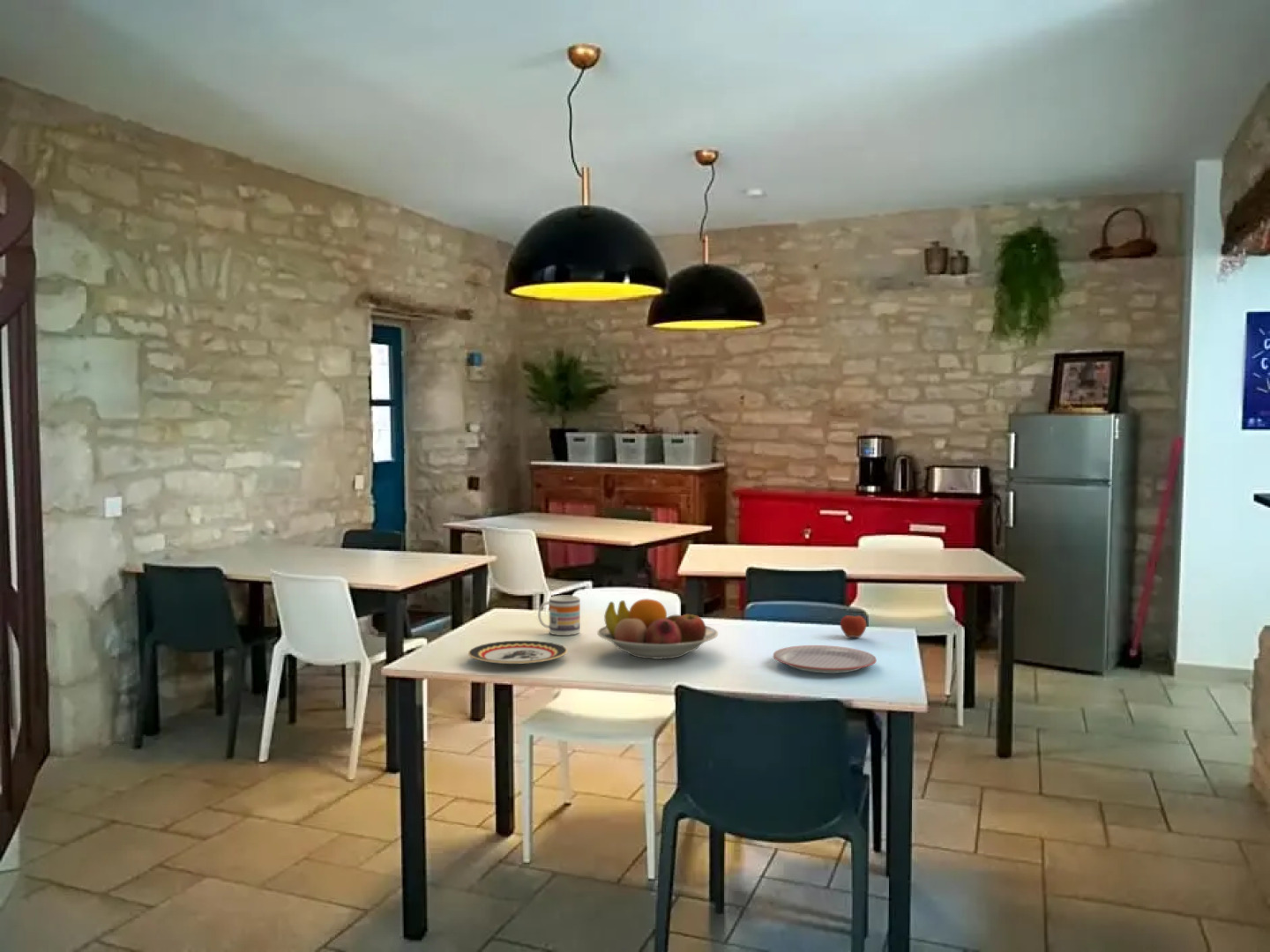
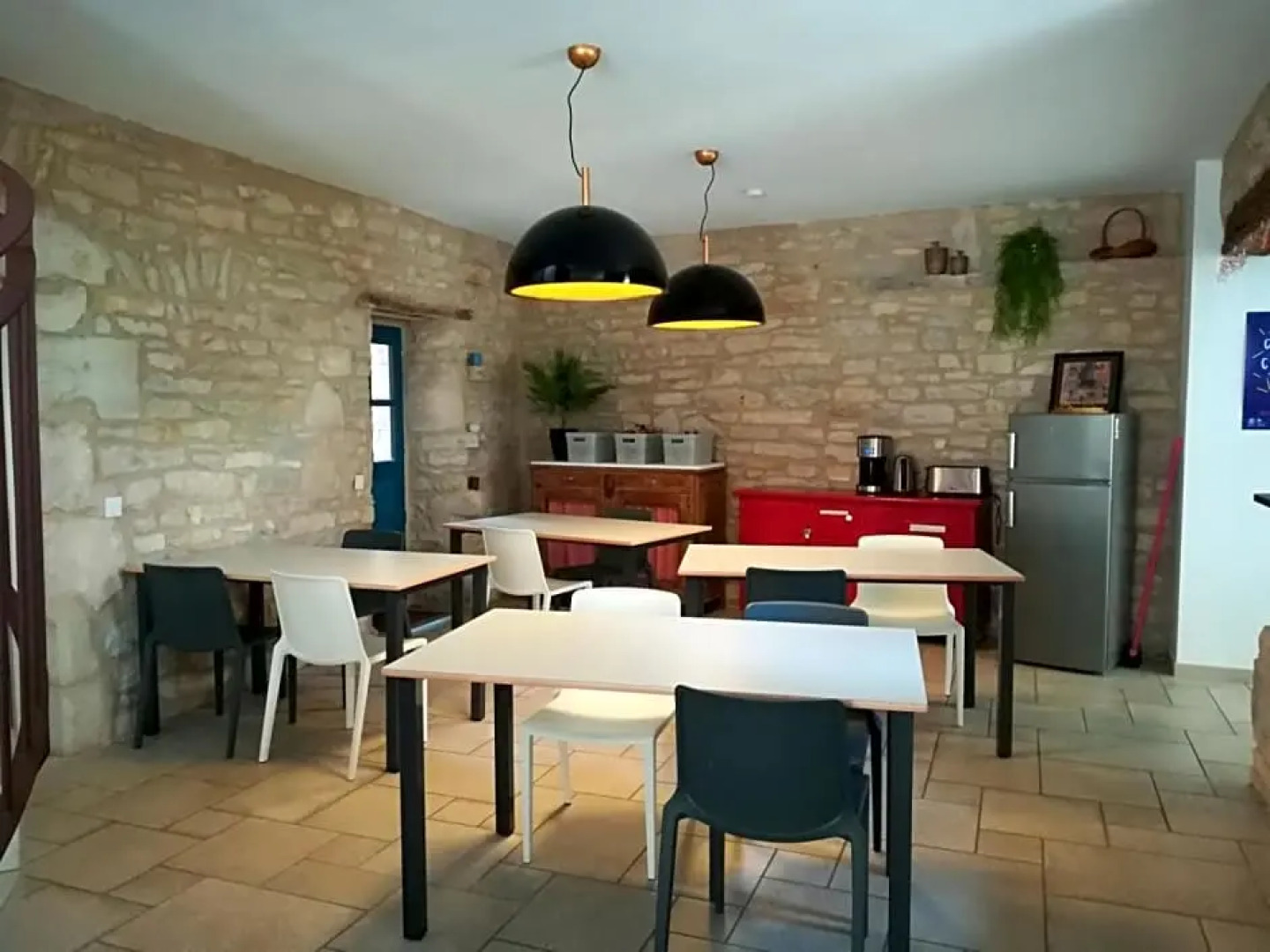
- plate [467,640,568,665]
- mug [537,595,581,636]
- fruit bowl [596,598,719,660]
- plate [773,644,878,674]
- apple [840,611,867,638]
